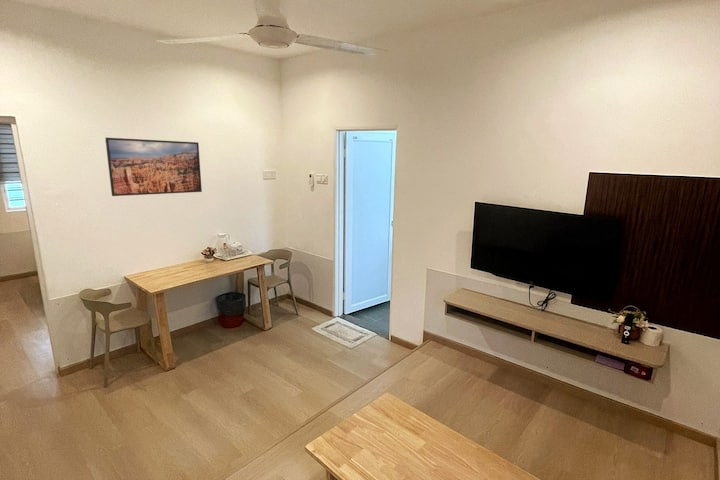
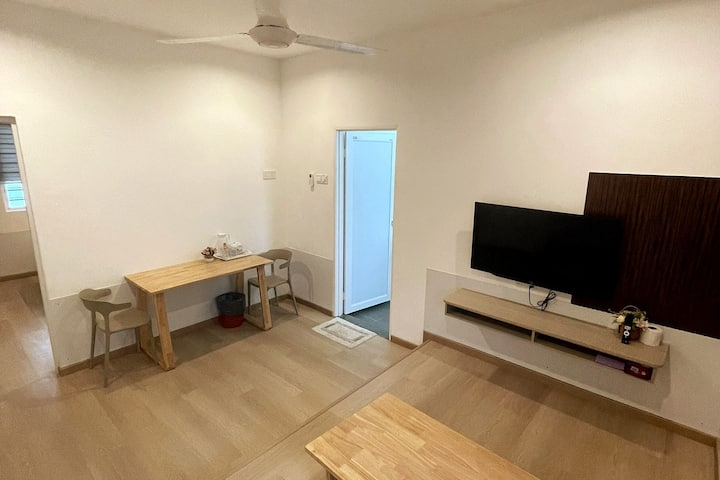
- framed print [104,137,203,197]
